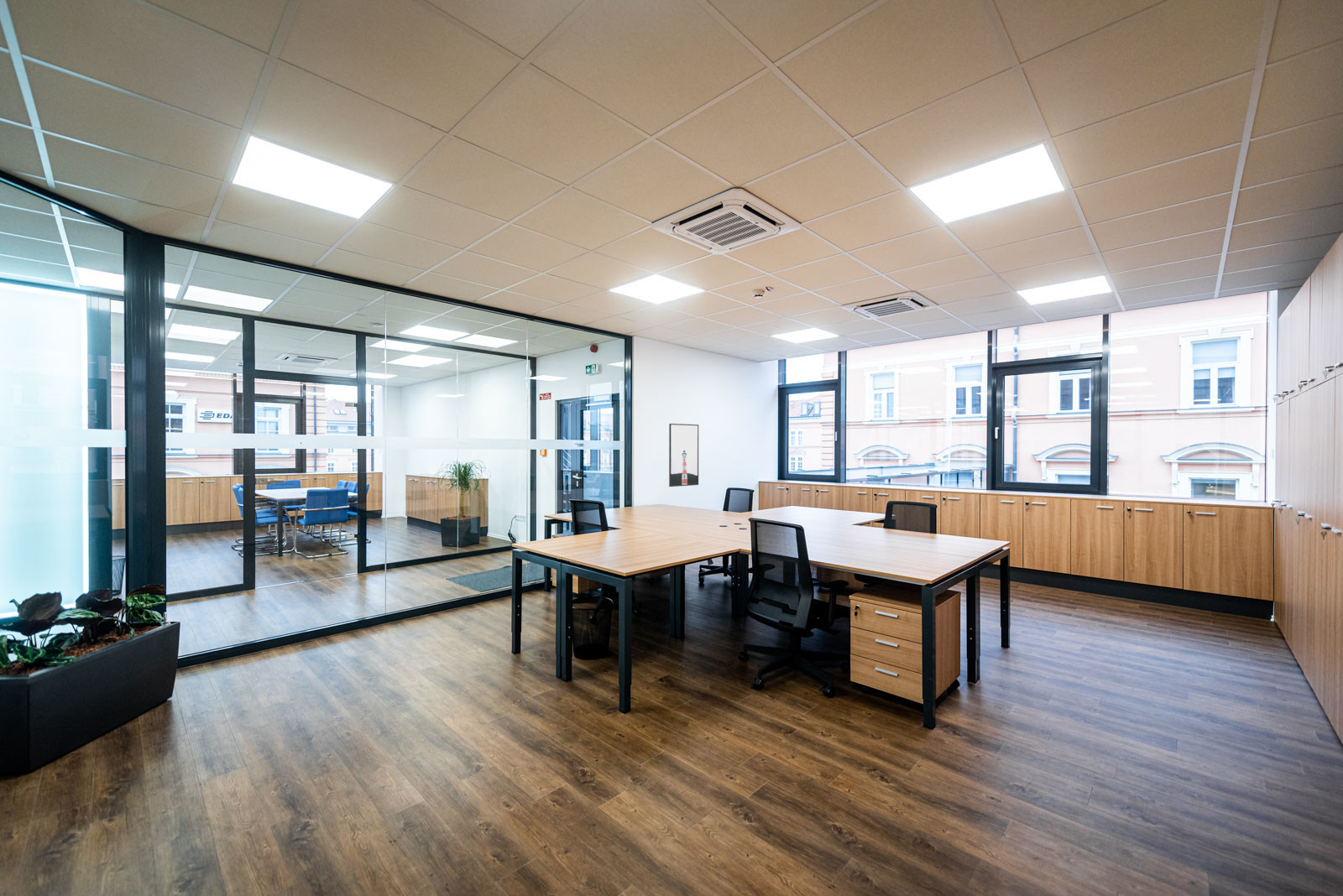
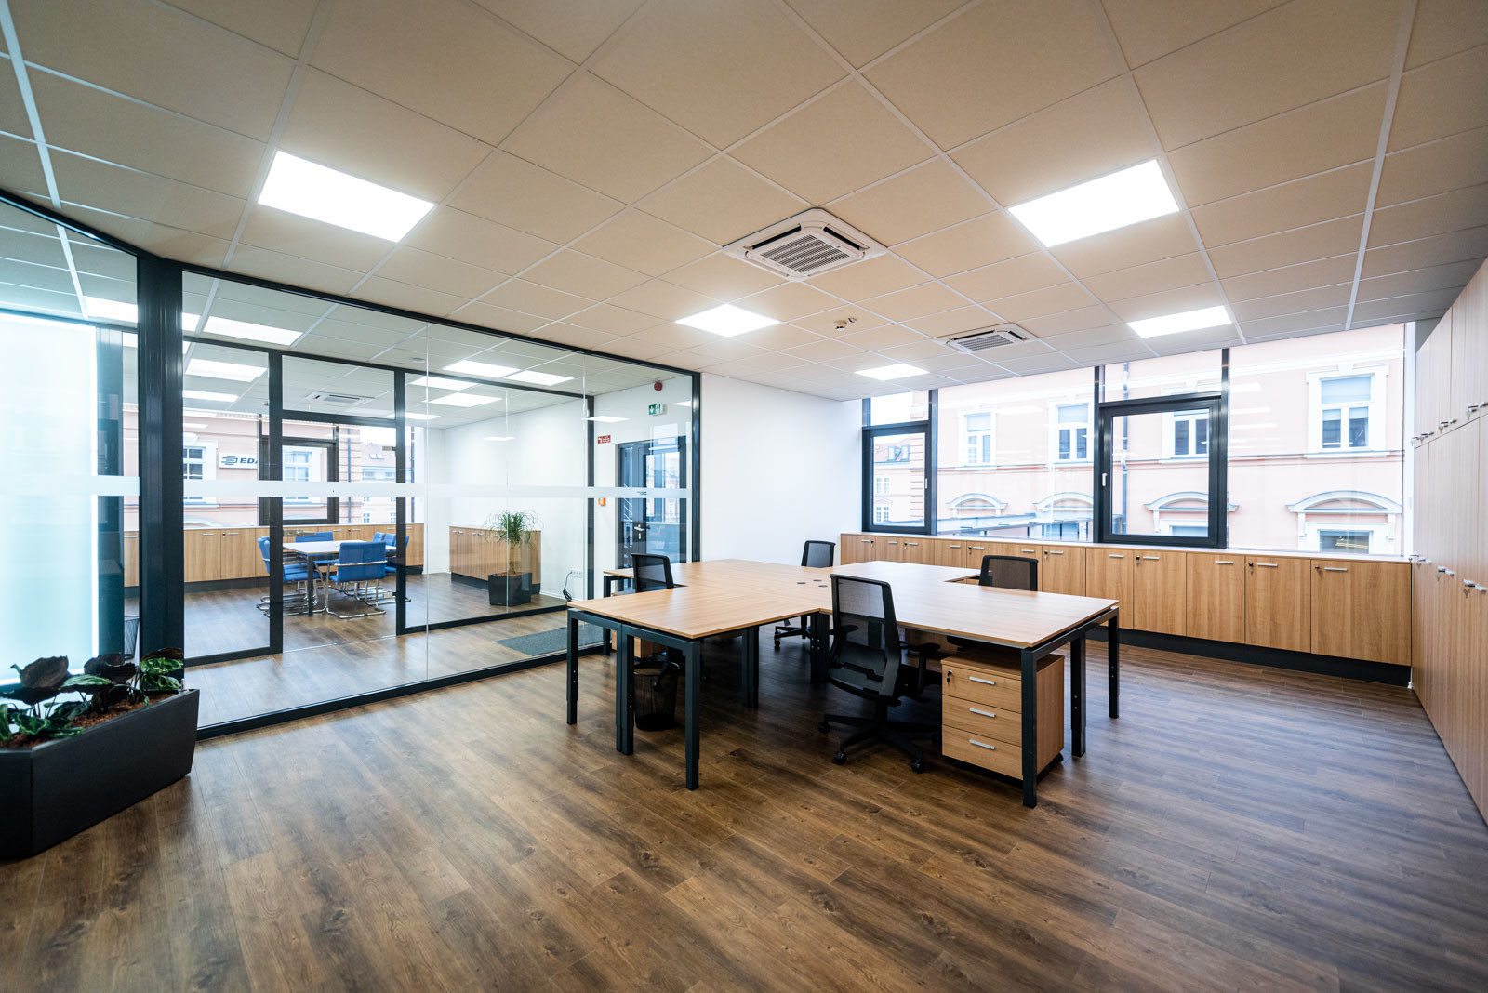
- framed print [668,423,699,487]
